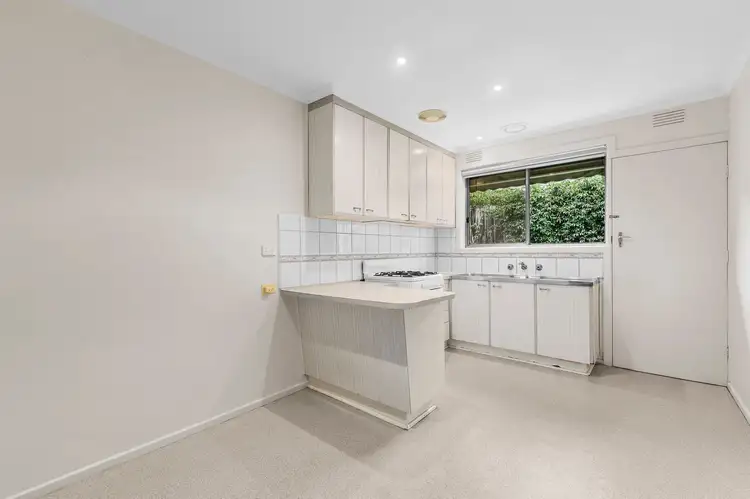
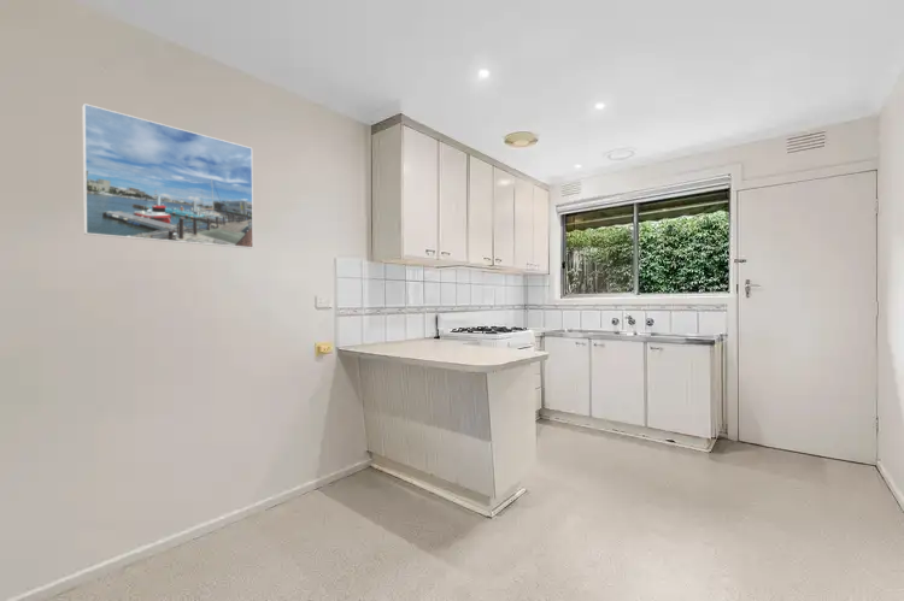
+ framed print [81,102,254,249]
